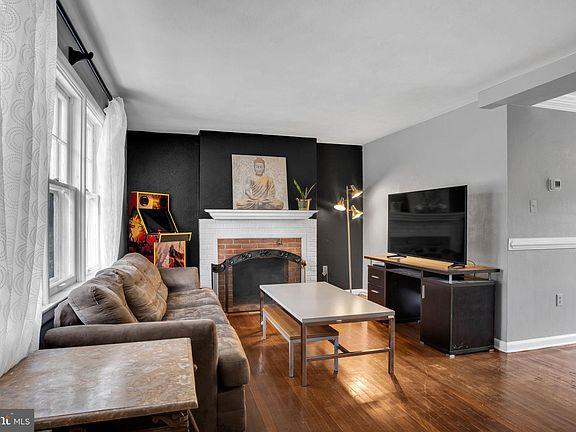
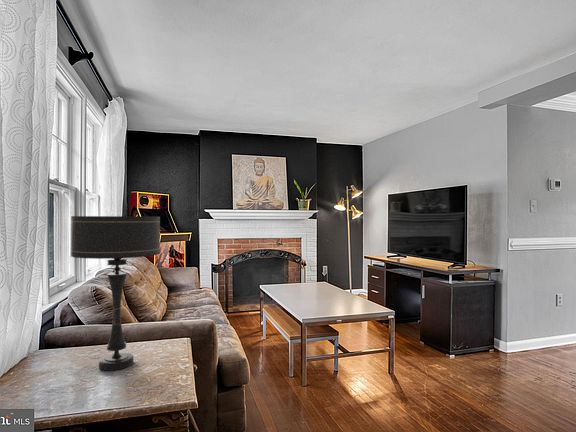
+ table lamp [70,215,161,372]
